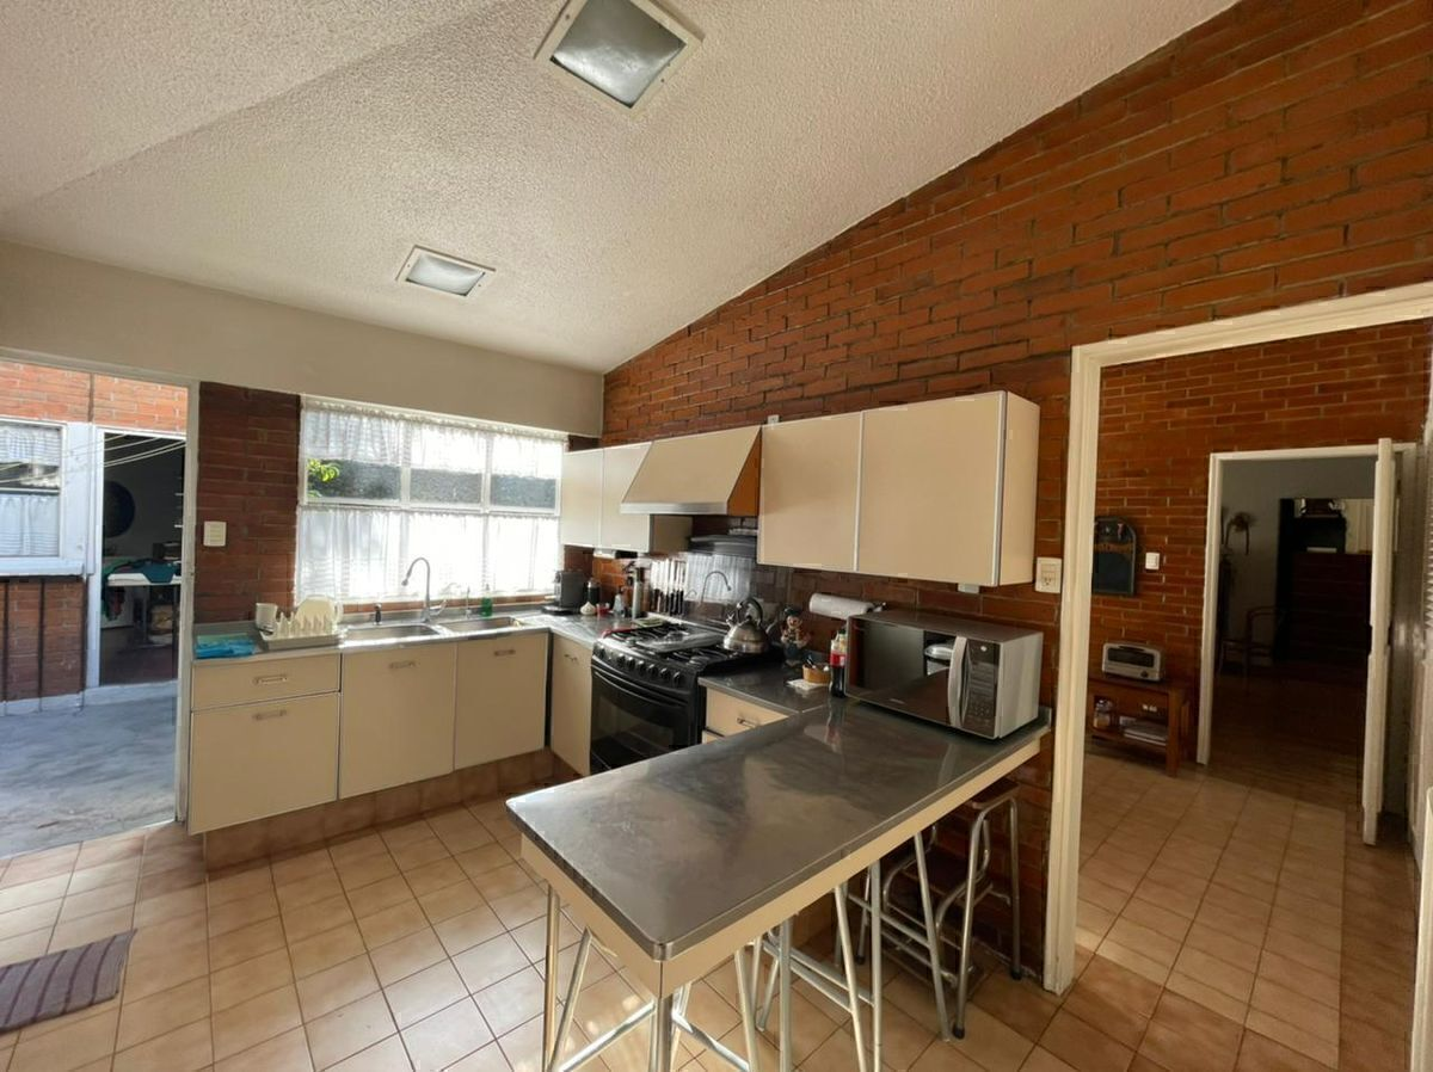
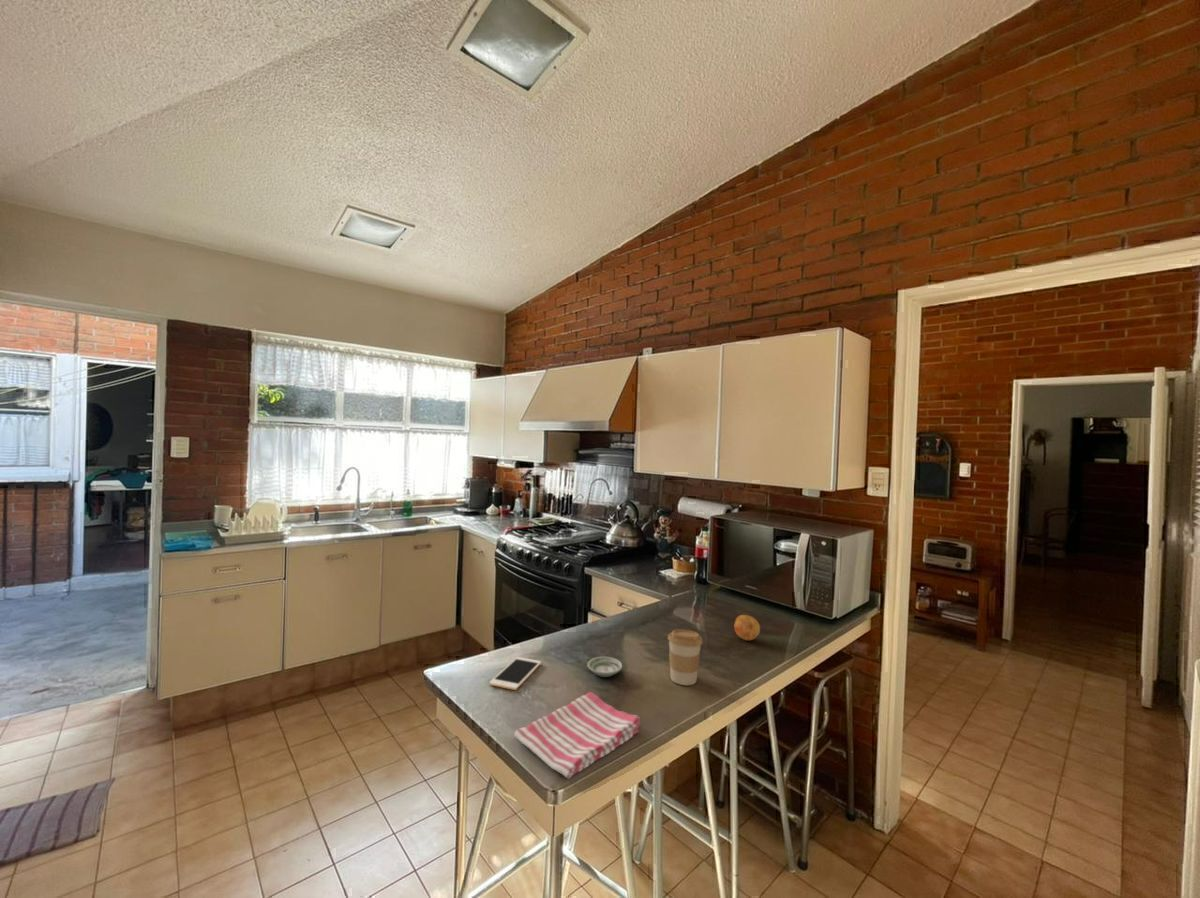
+ coffee cup [667,629,703,686]
+ cell phone [488,656,542,691]
+ dish towel [513,691,641,780]
+ fruit [733,614,761,641]
+ saucer [586,656,623,678]
